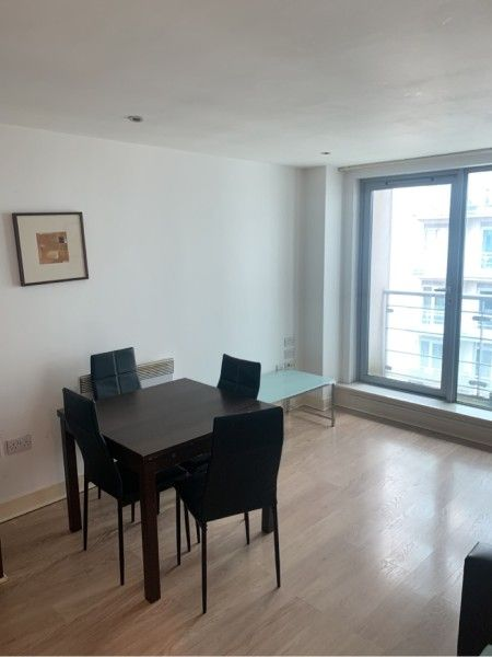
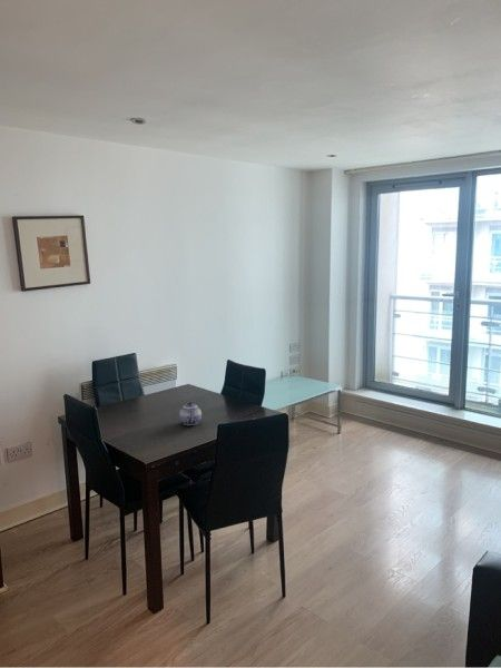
+ teapot [178,401,203,426]
